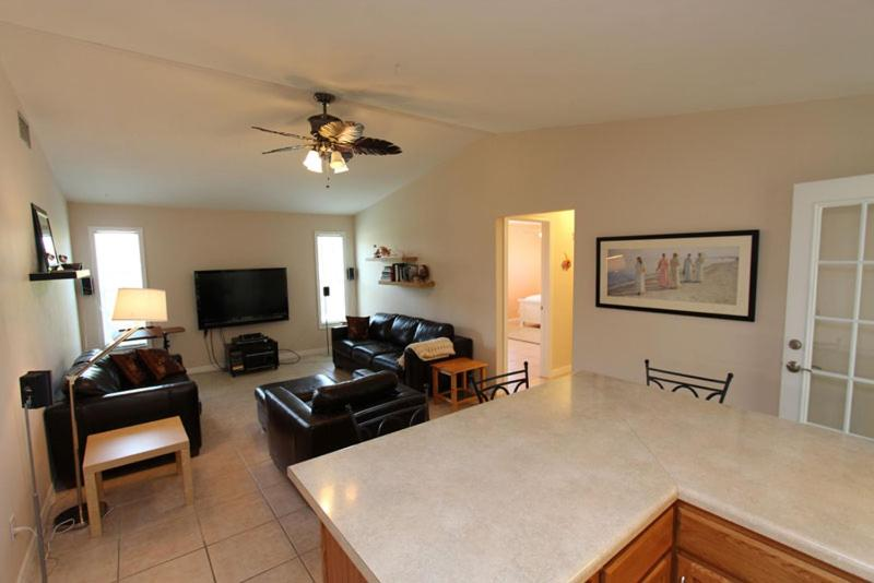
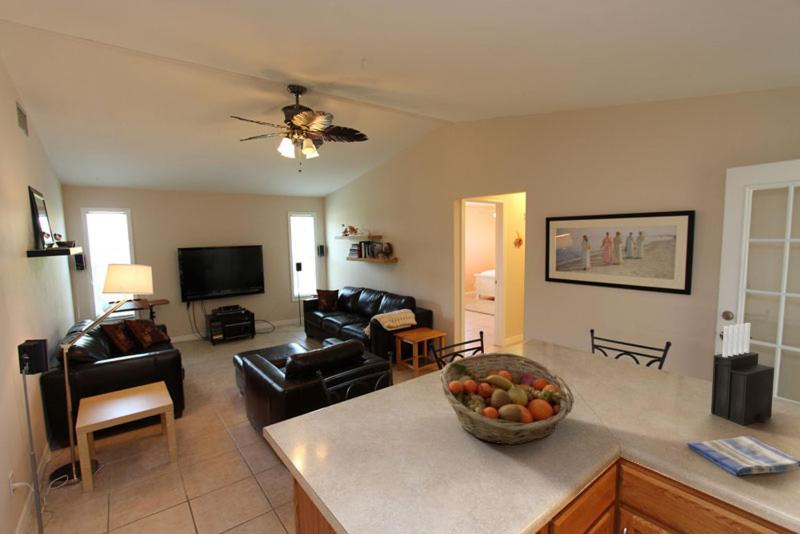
+ dish towel [686,435,800,477]
+ knife block [710,322,775,427]
+ fruit basket [439,351,575,446]
